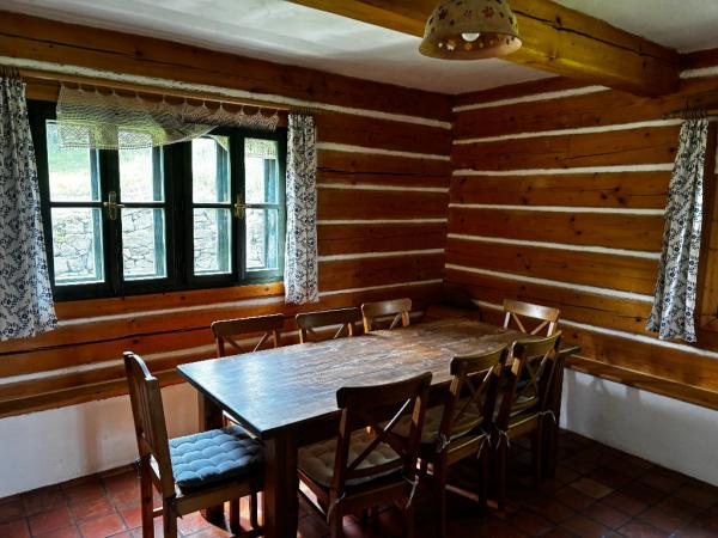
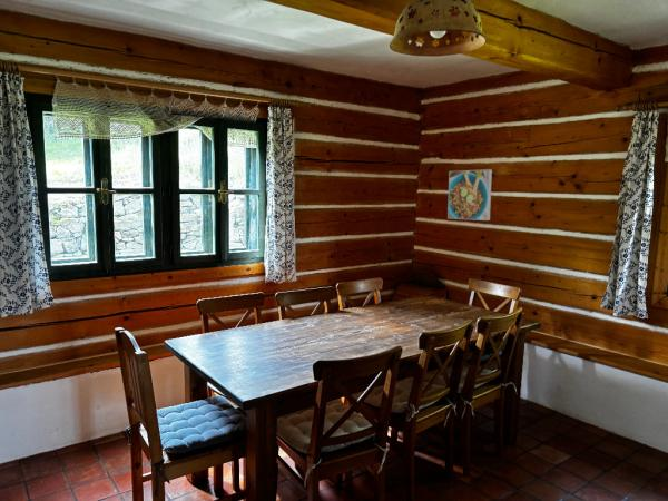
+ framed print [446,168,493,222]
